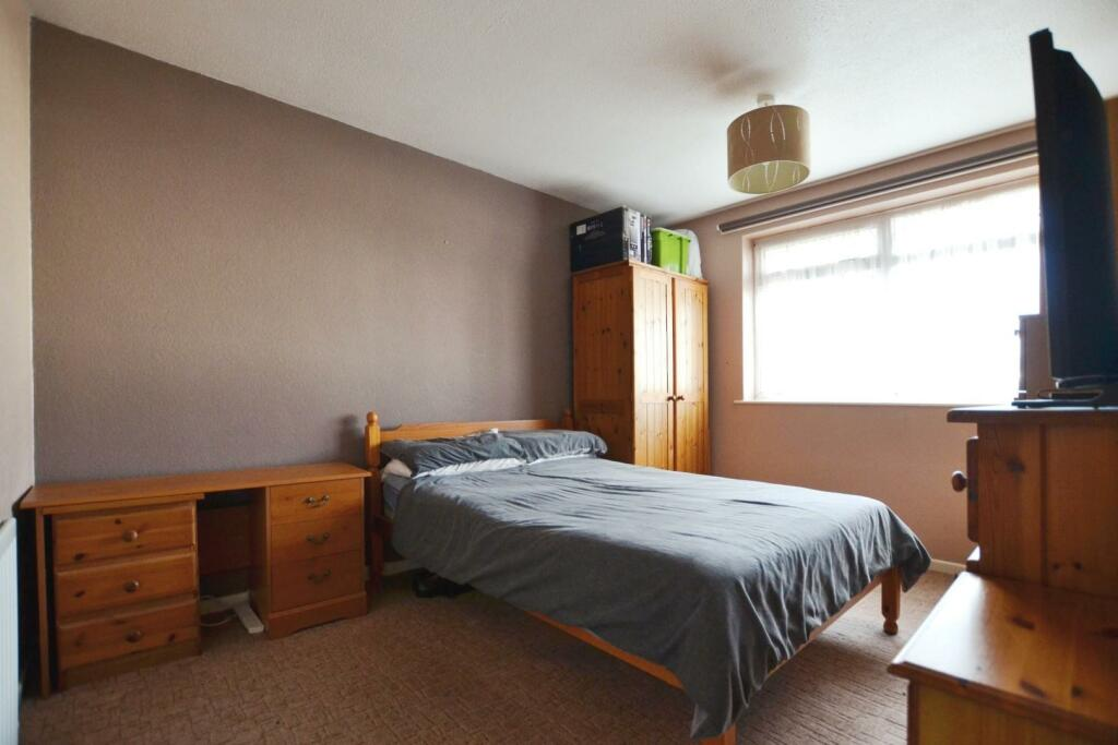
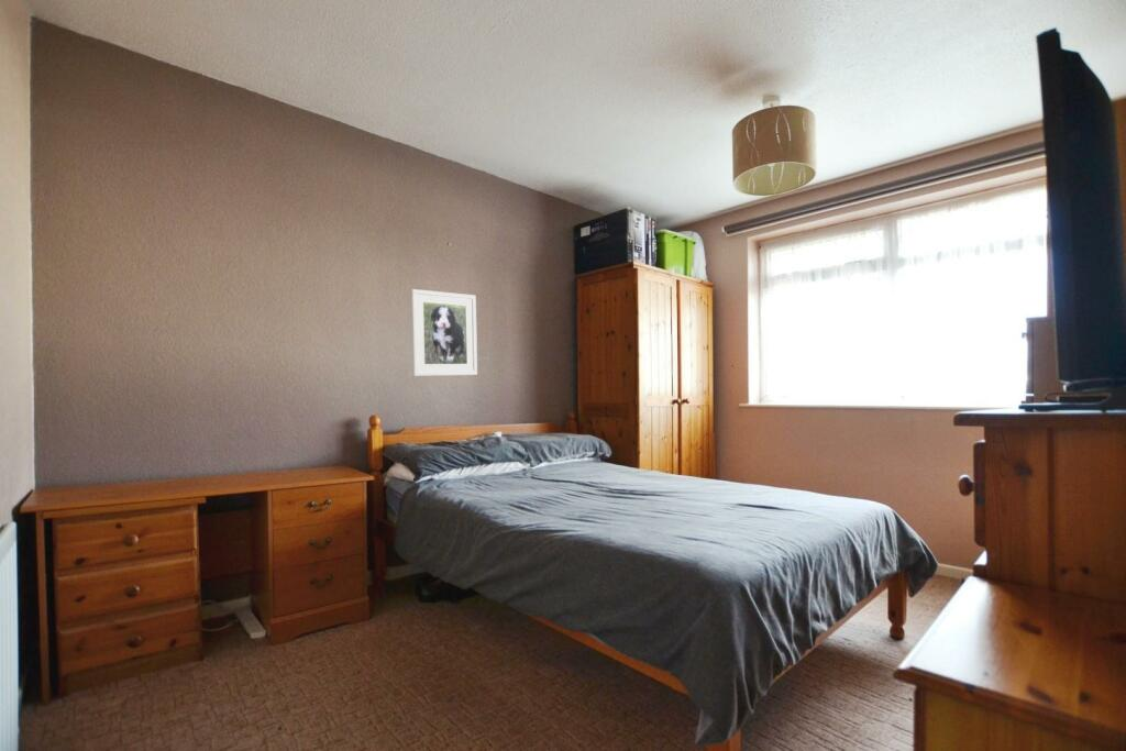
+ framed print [410,288,478,377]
